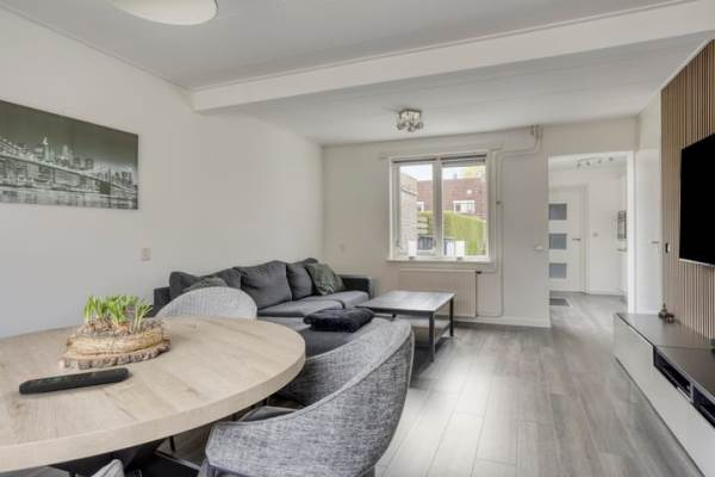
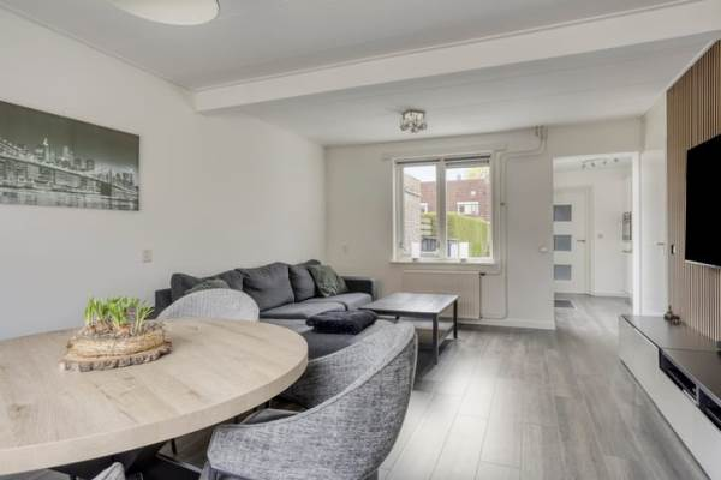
- remote control [18,366,130,396]
